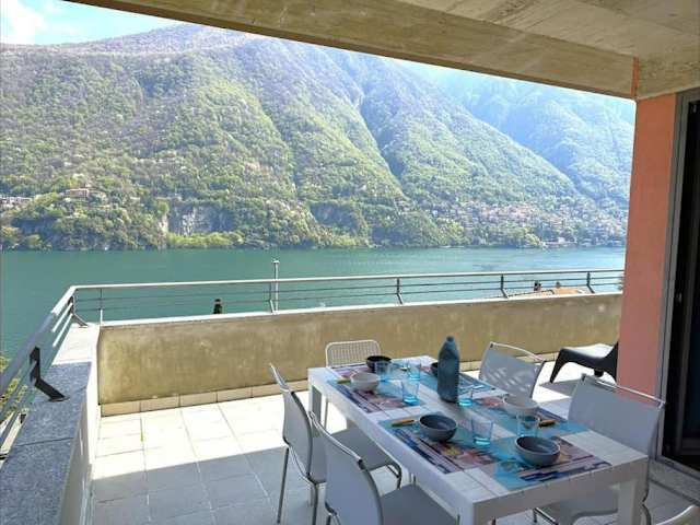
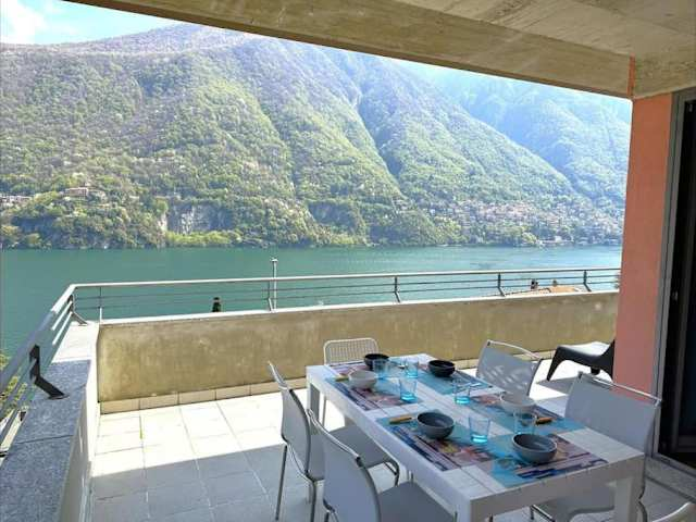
- bottle [435,335,462,402]
